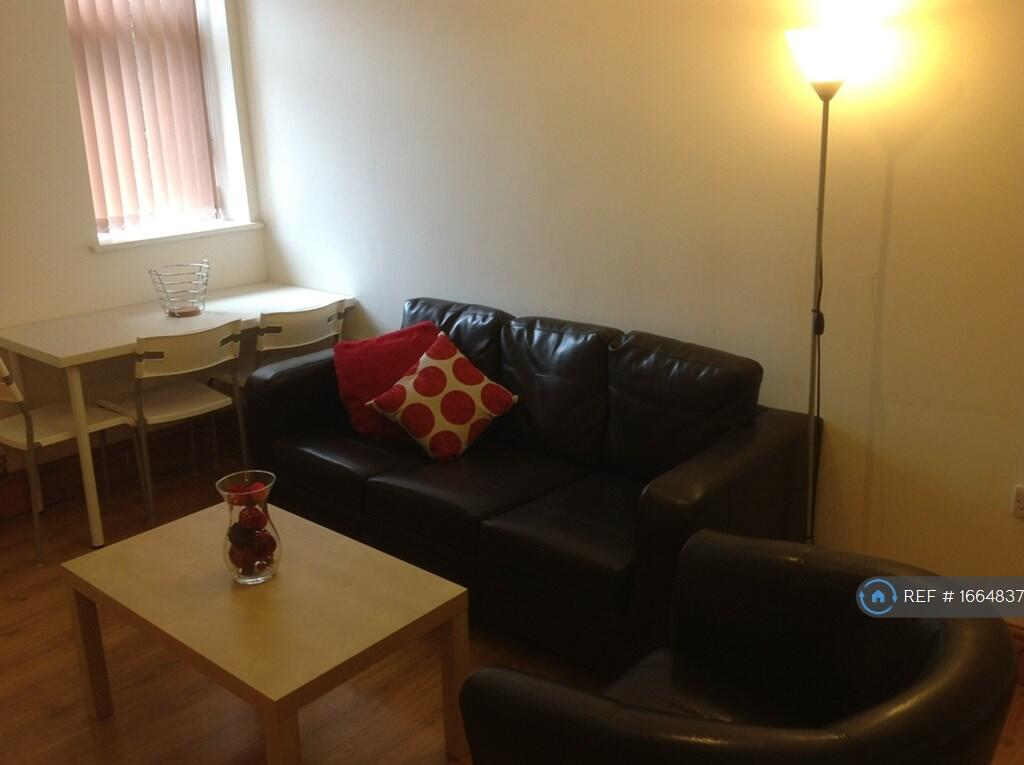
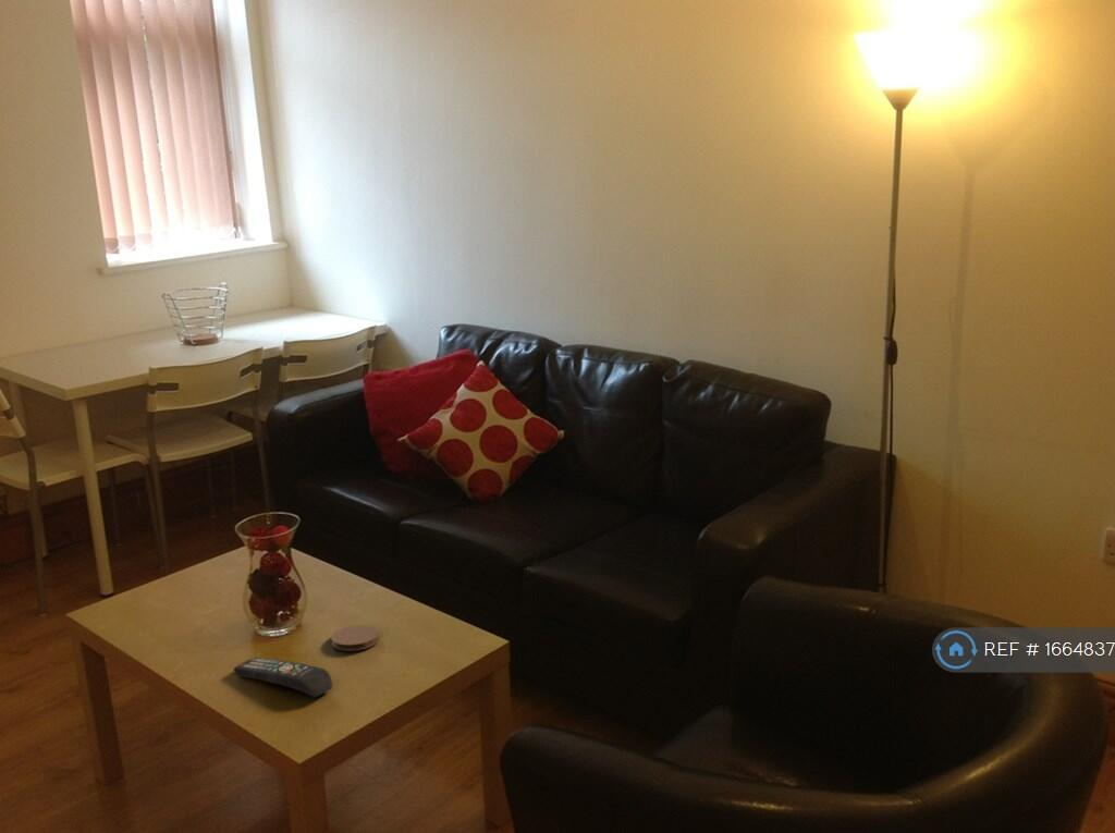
+ remote control [233,657,333,698]
+ coaster [330,625,380,652]
